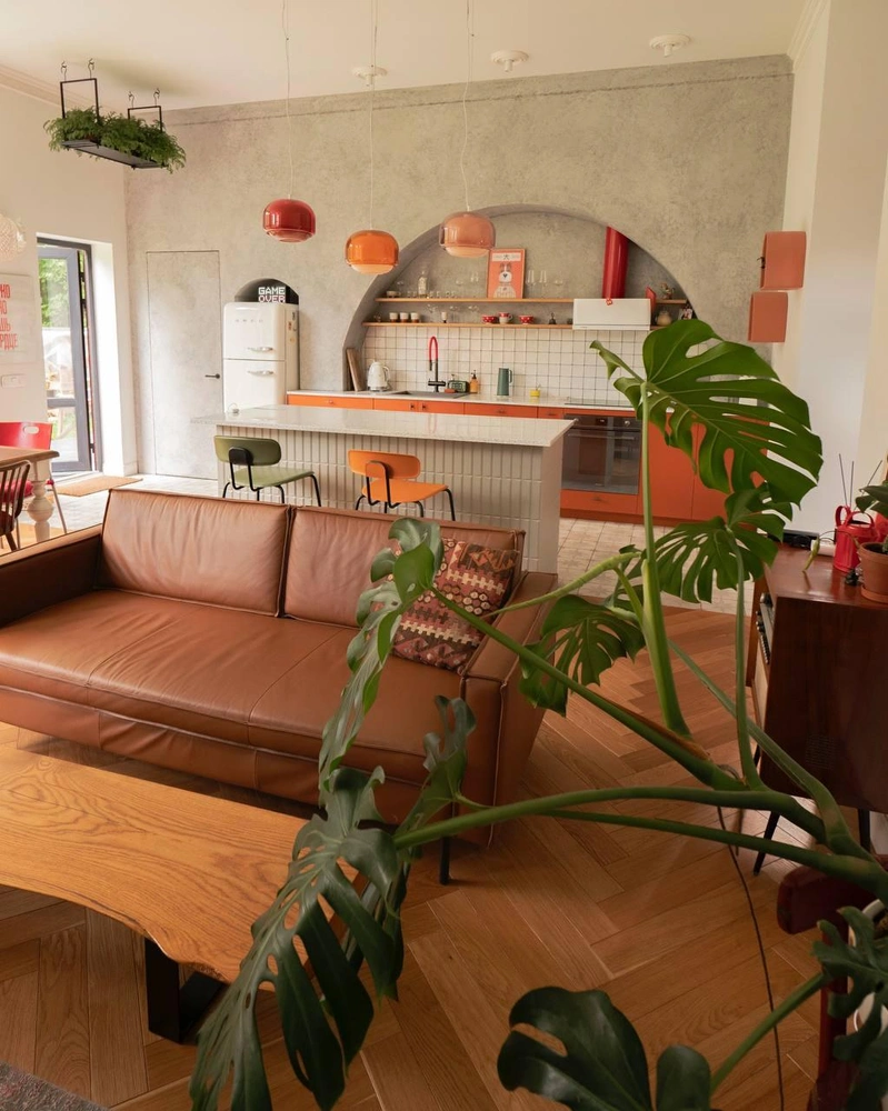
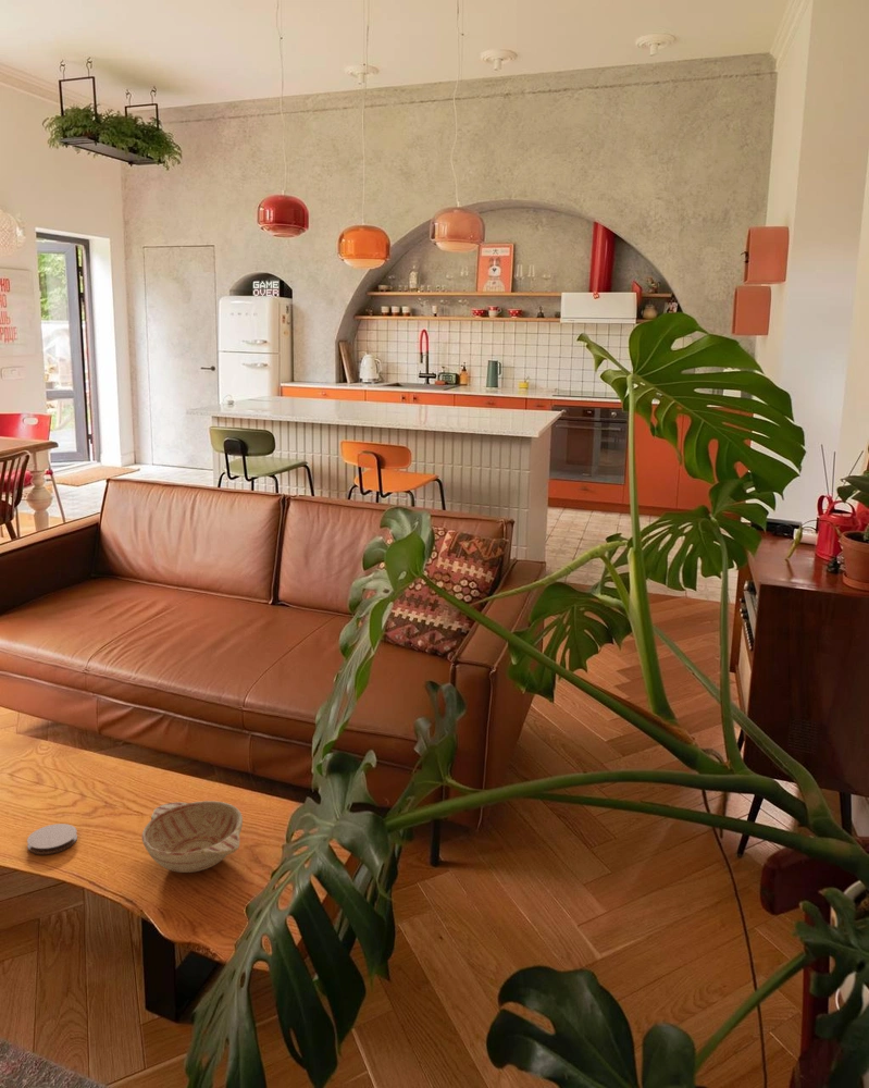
+ coaster [26,823,78,855]
+ decorative bowl [140,800,244,874]
